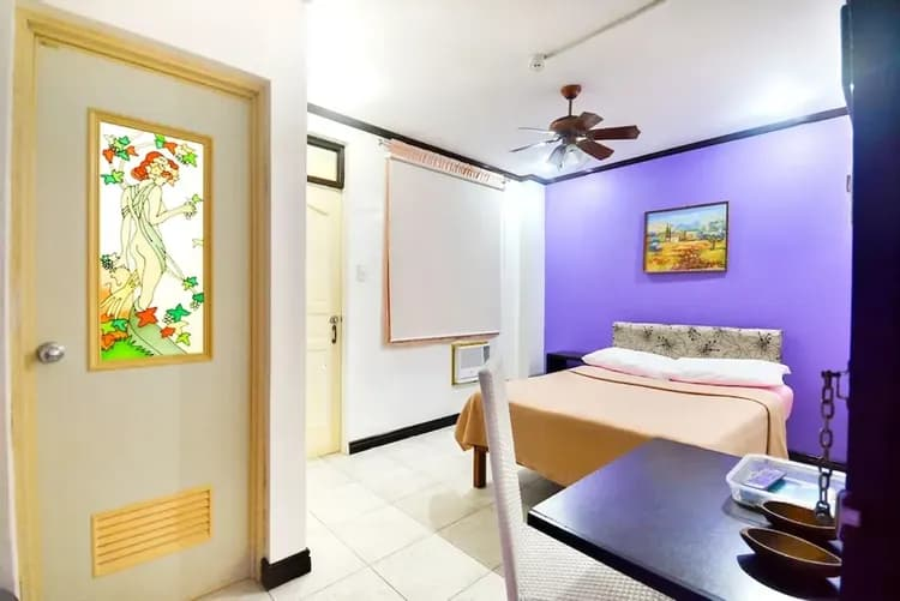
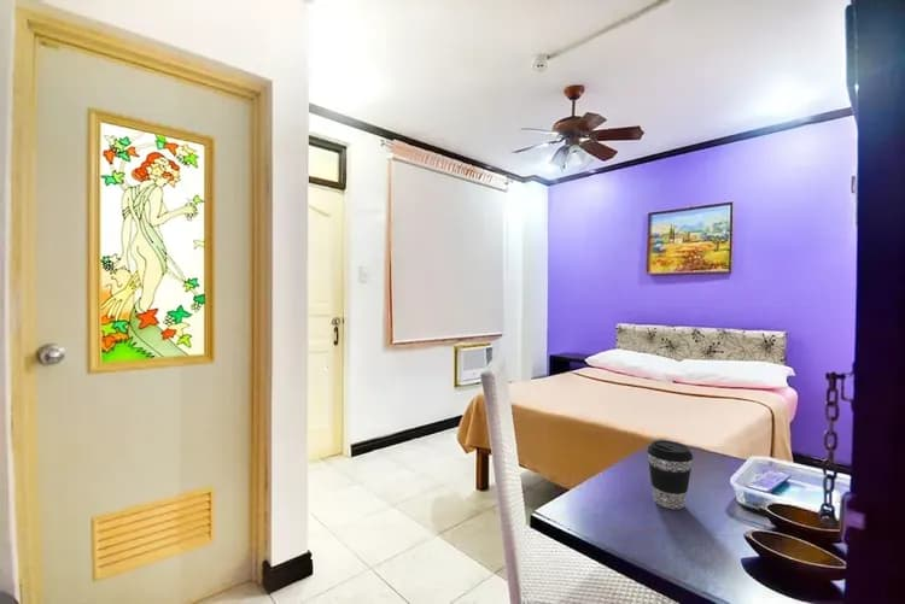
+ coffee cup [647,439,694,510]
